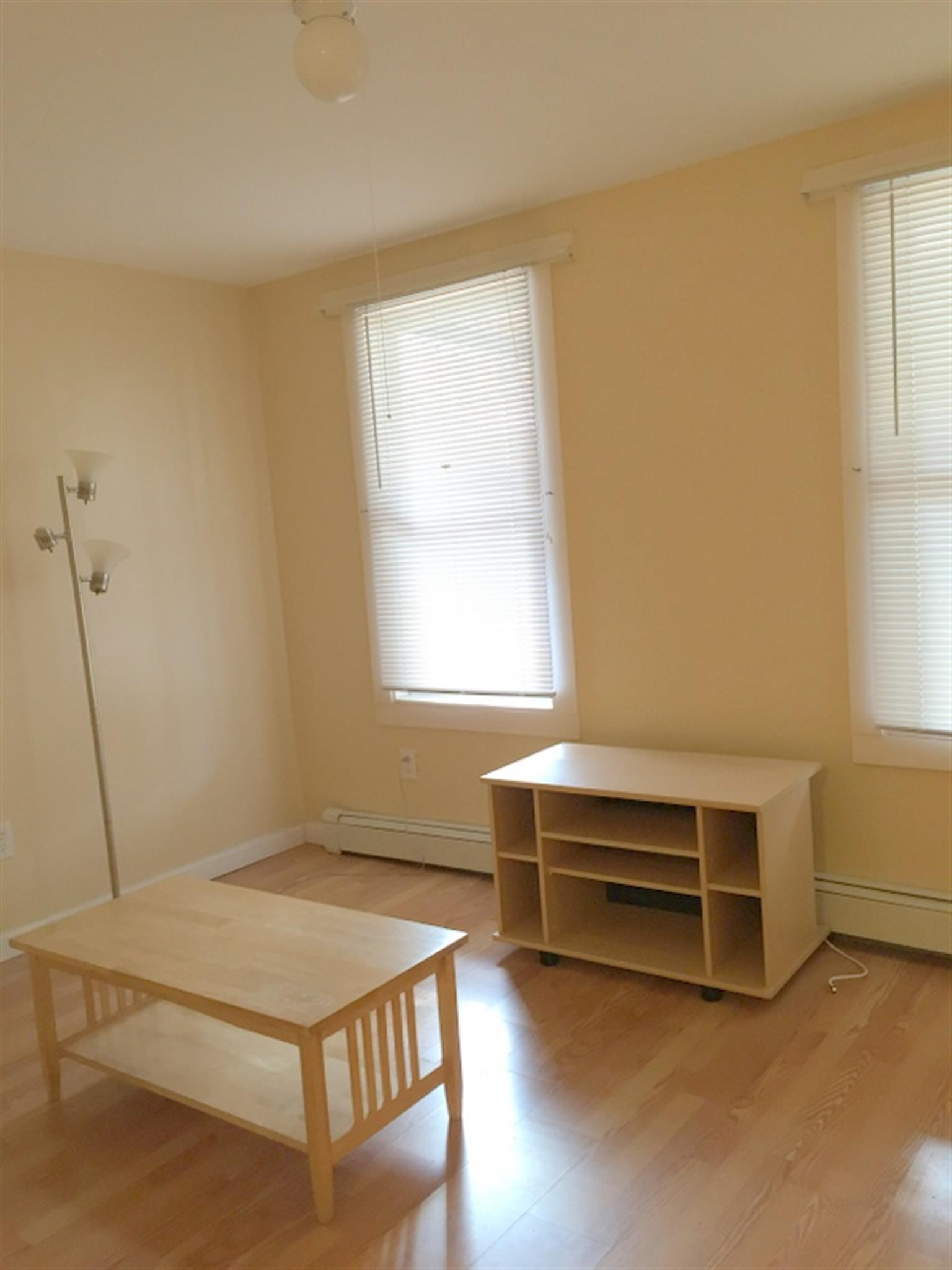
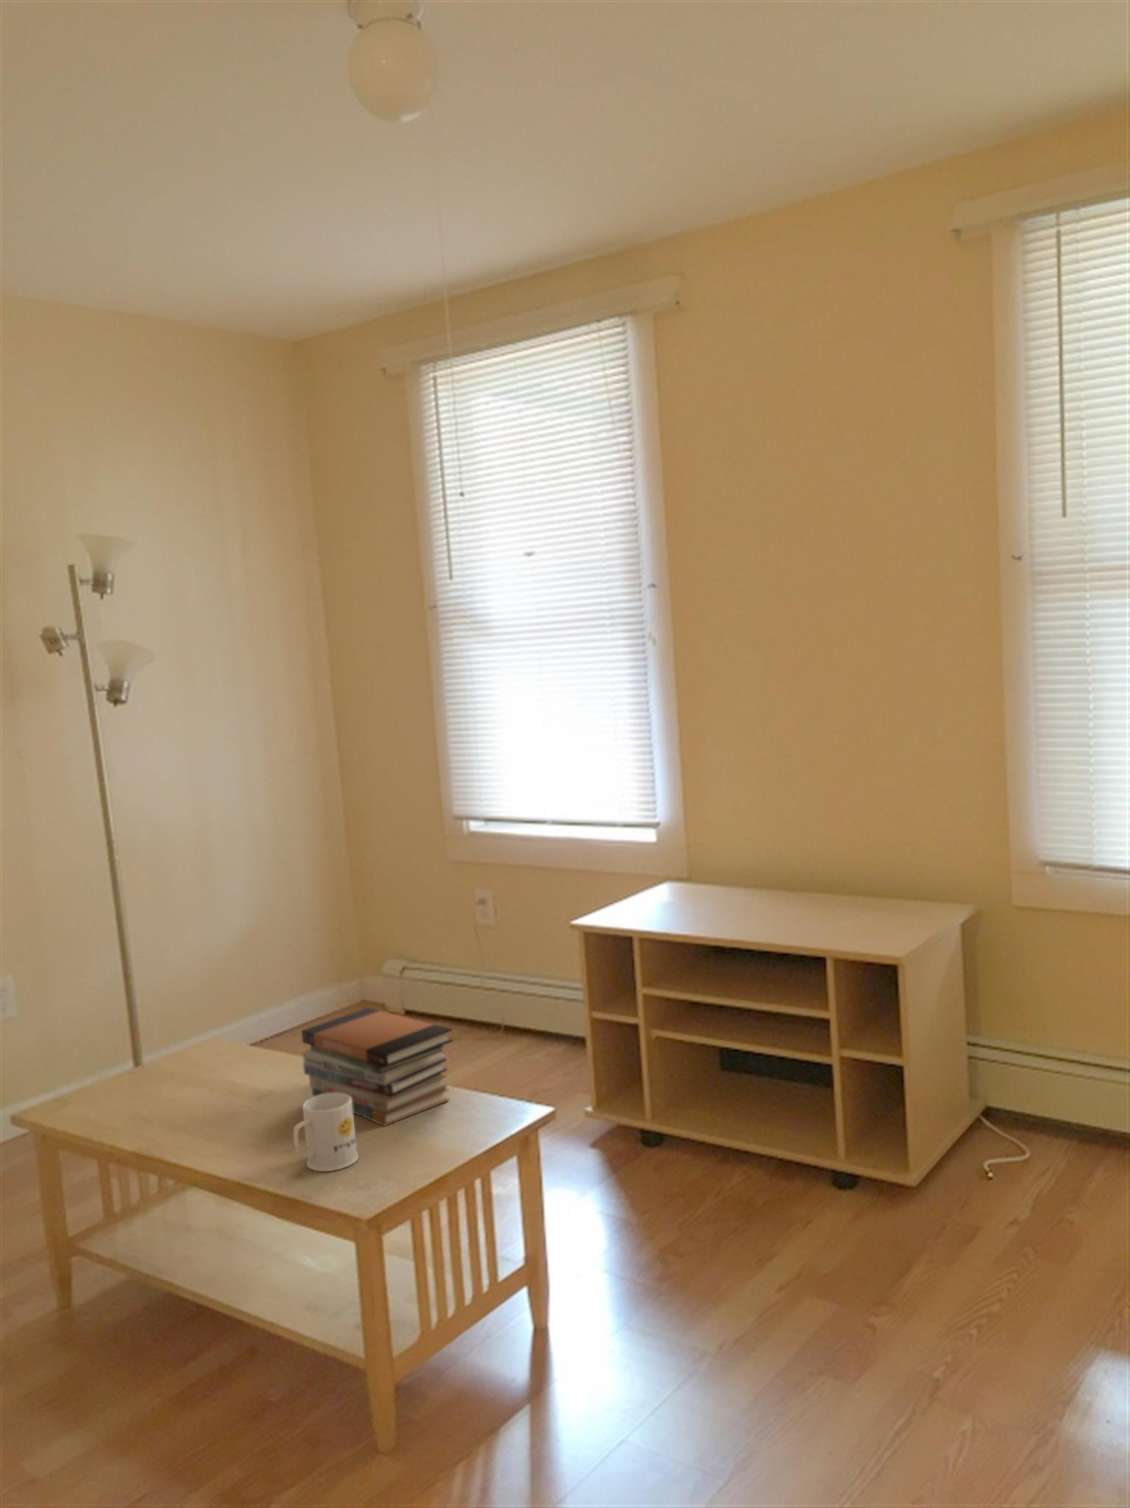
+ book stack [300,1007,453,1127]
+ mug [293,1092,360,1172]
